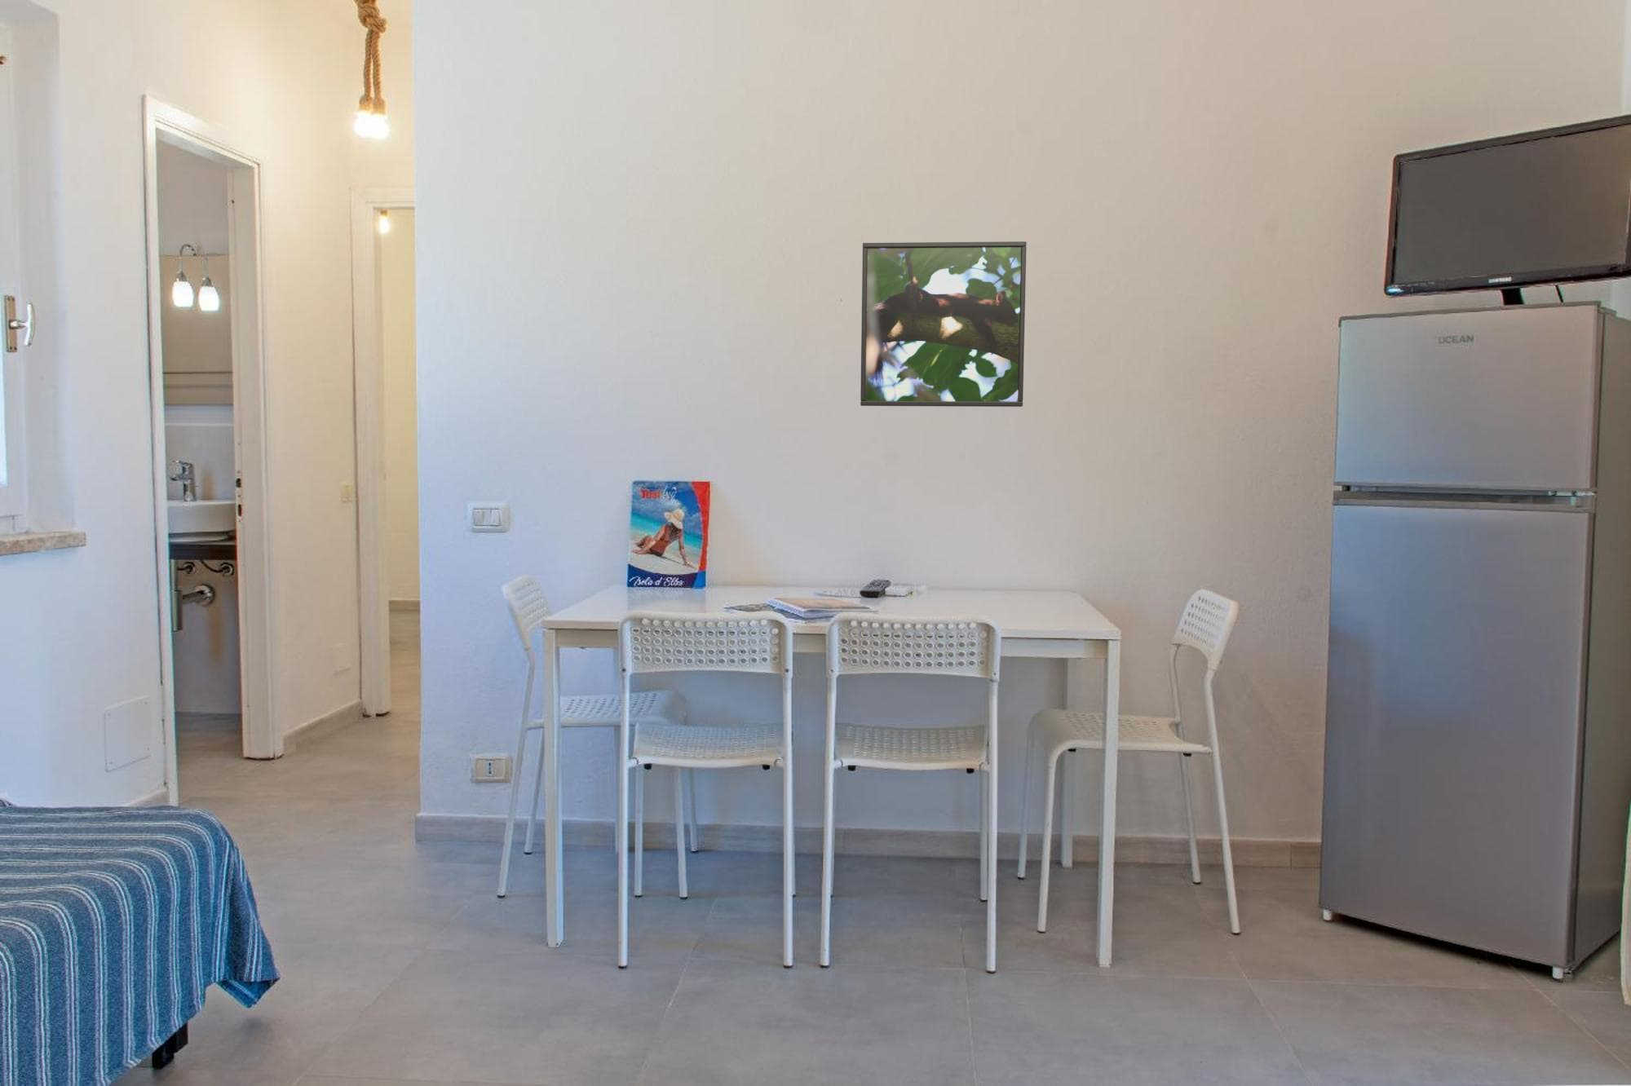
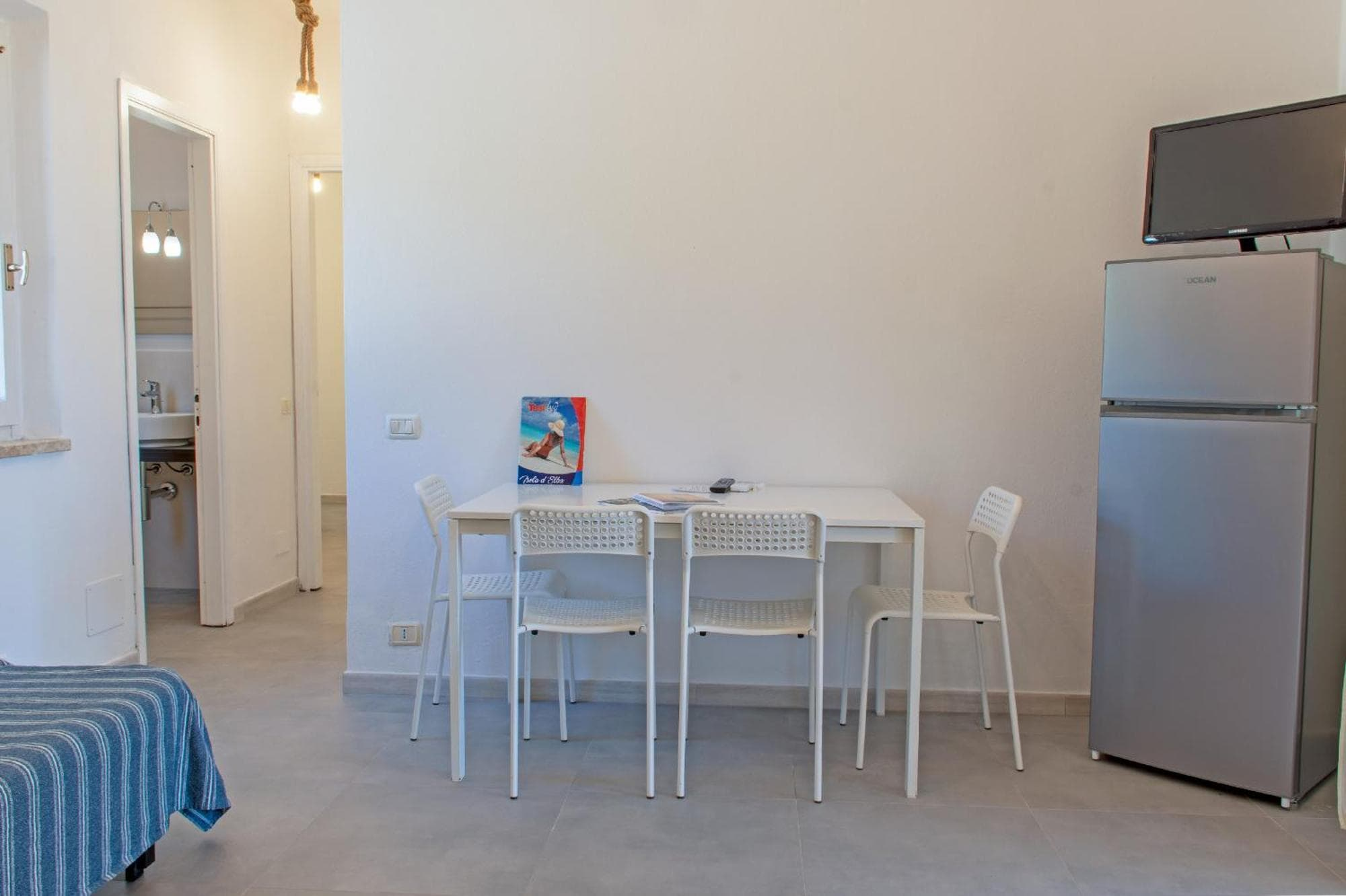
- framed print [859,240,1028,407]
